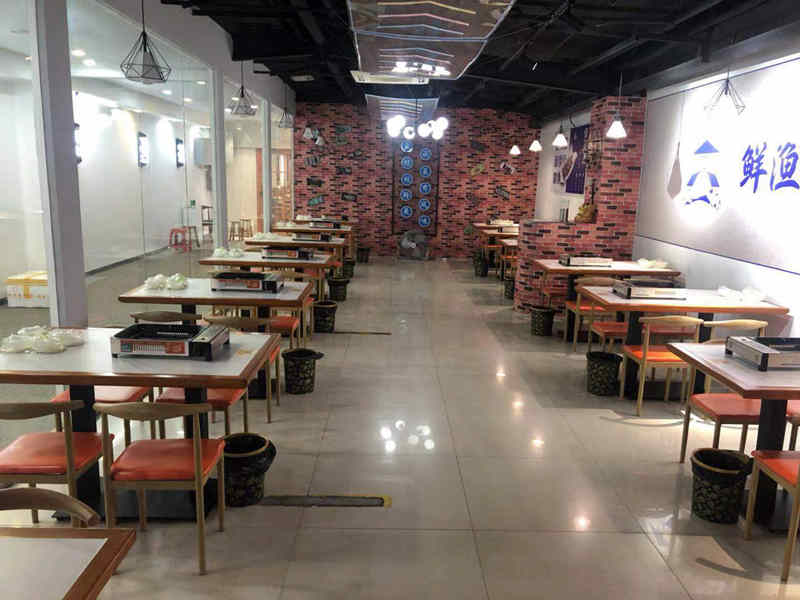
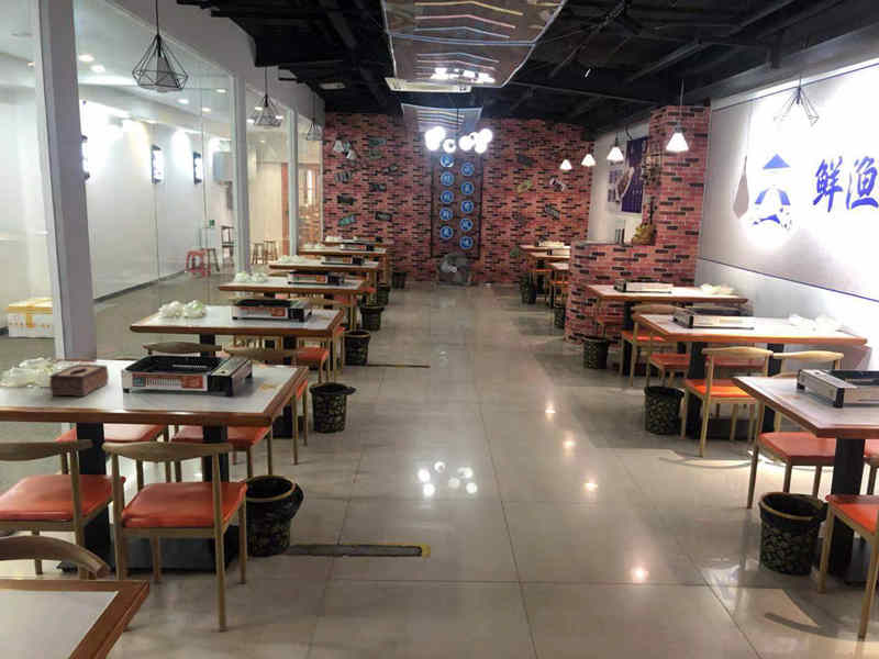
+ tissue box [48,364,110,398]
